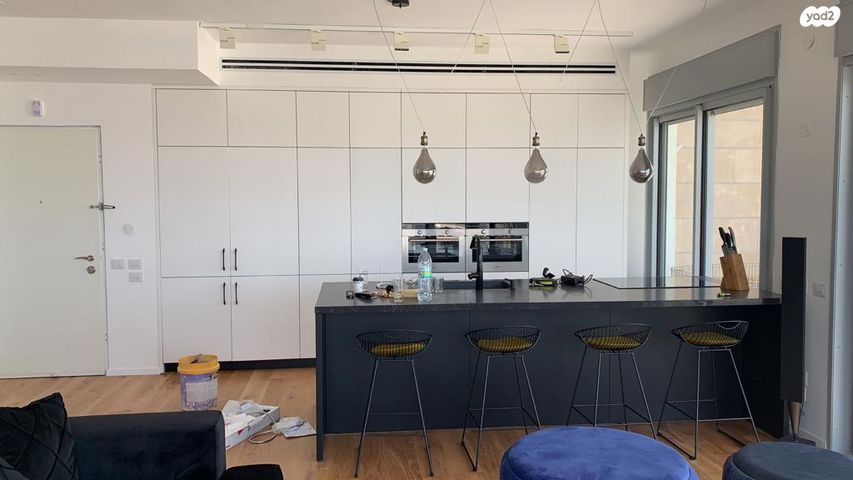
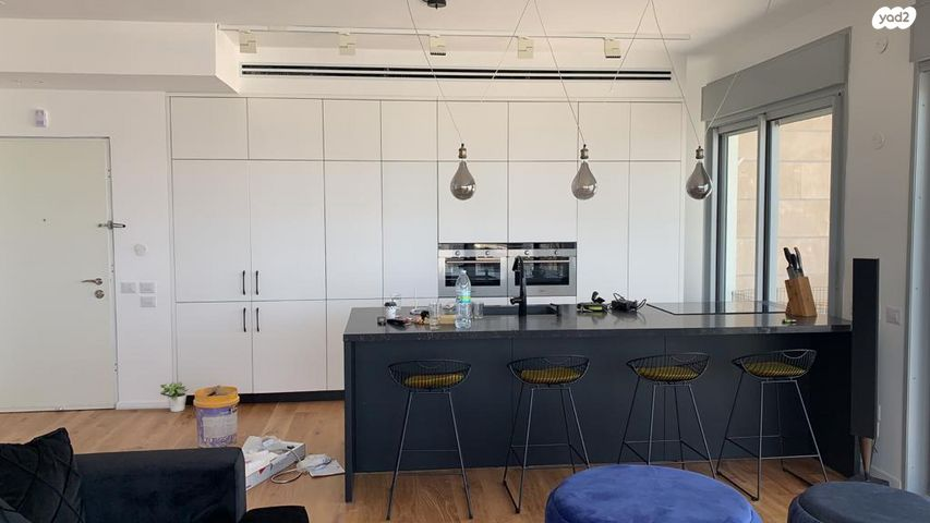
+ potted plant [159,381,190,413]
